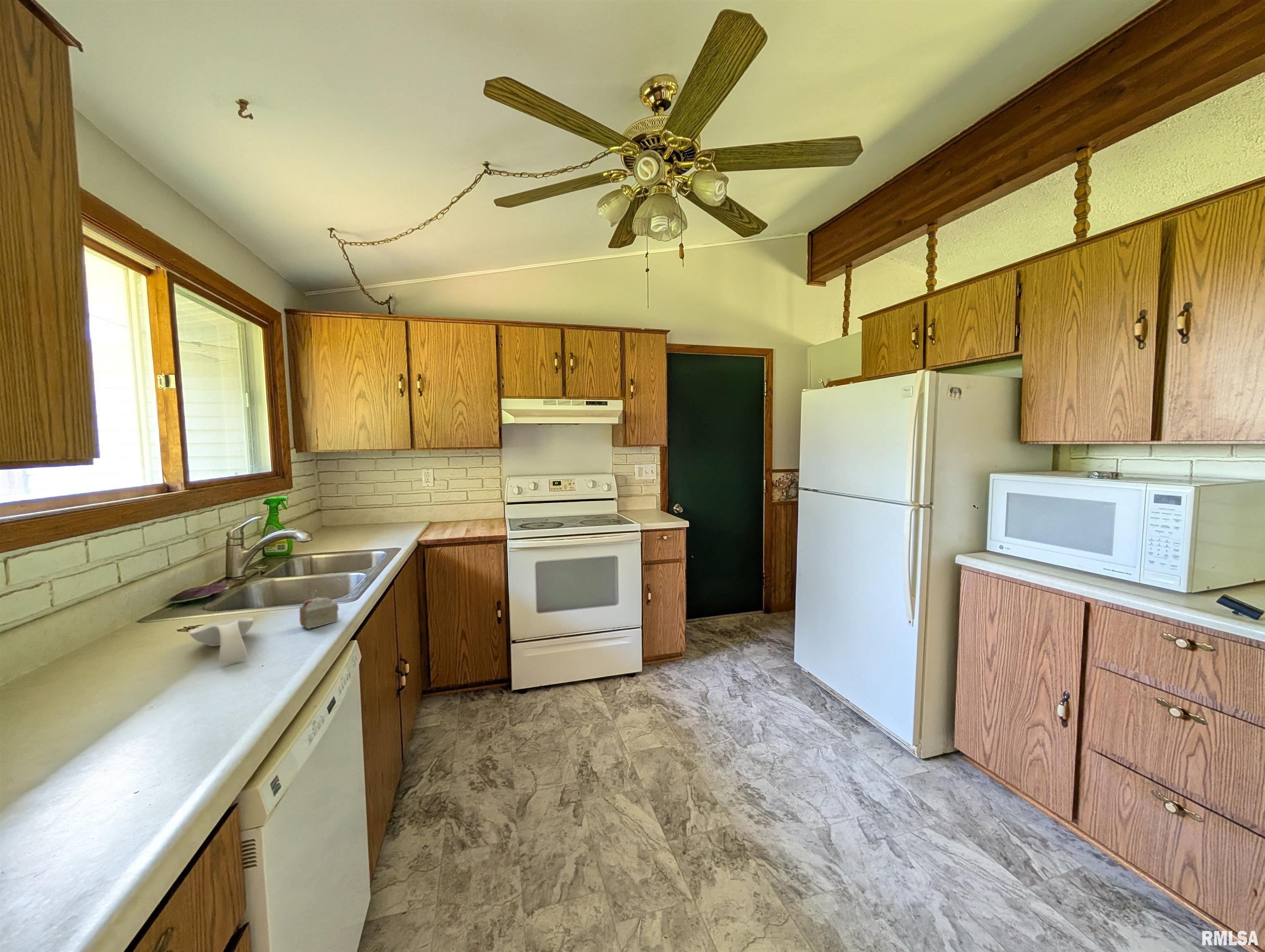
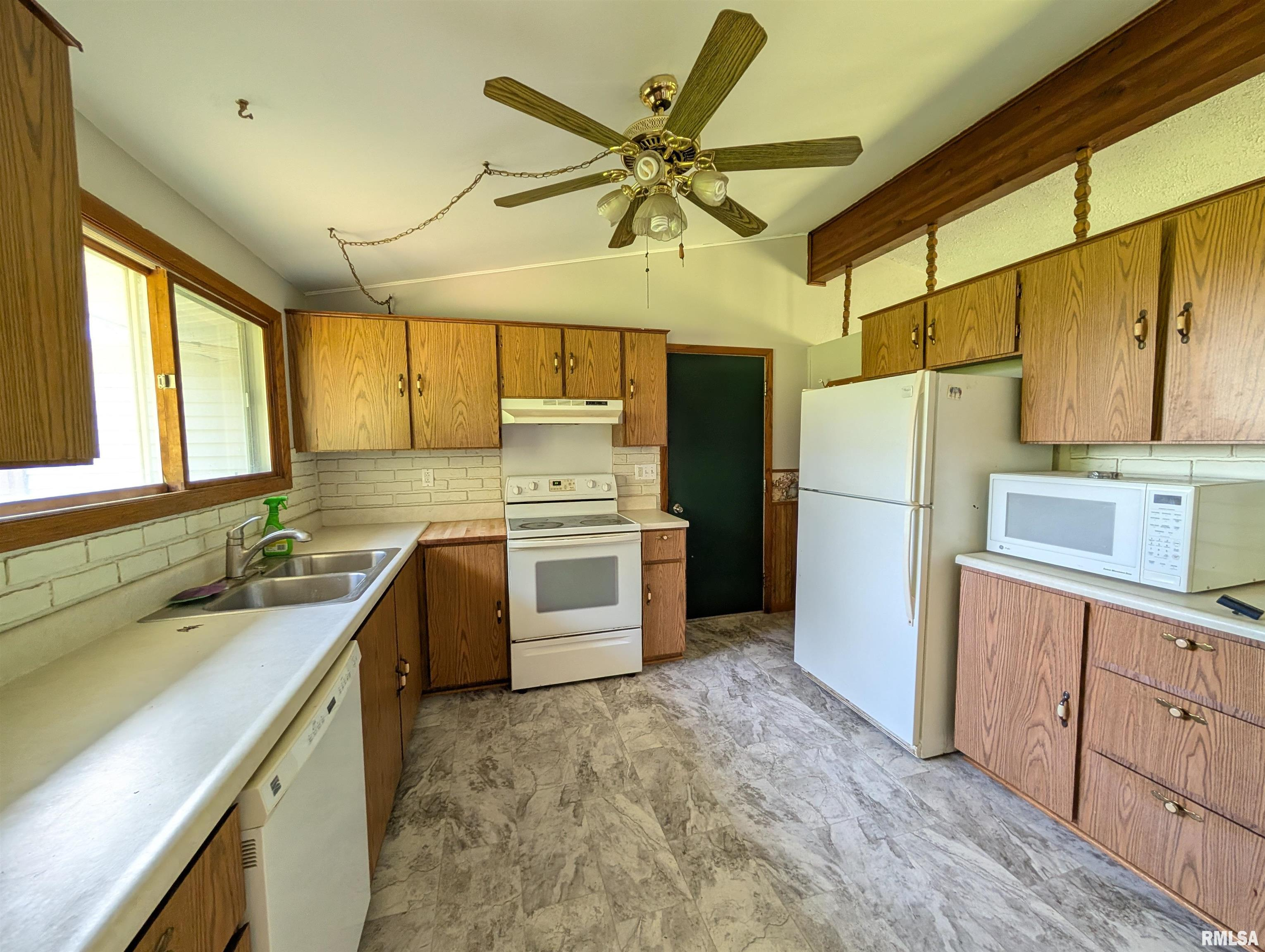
- spoon rest [189,617,254,665]
- cake slice [299,597,339,629]
